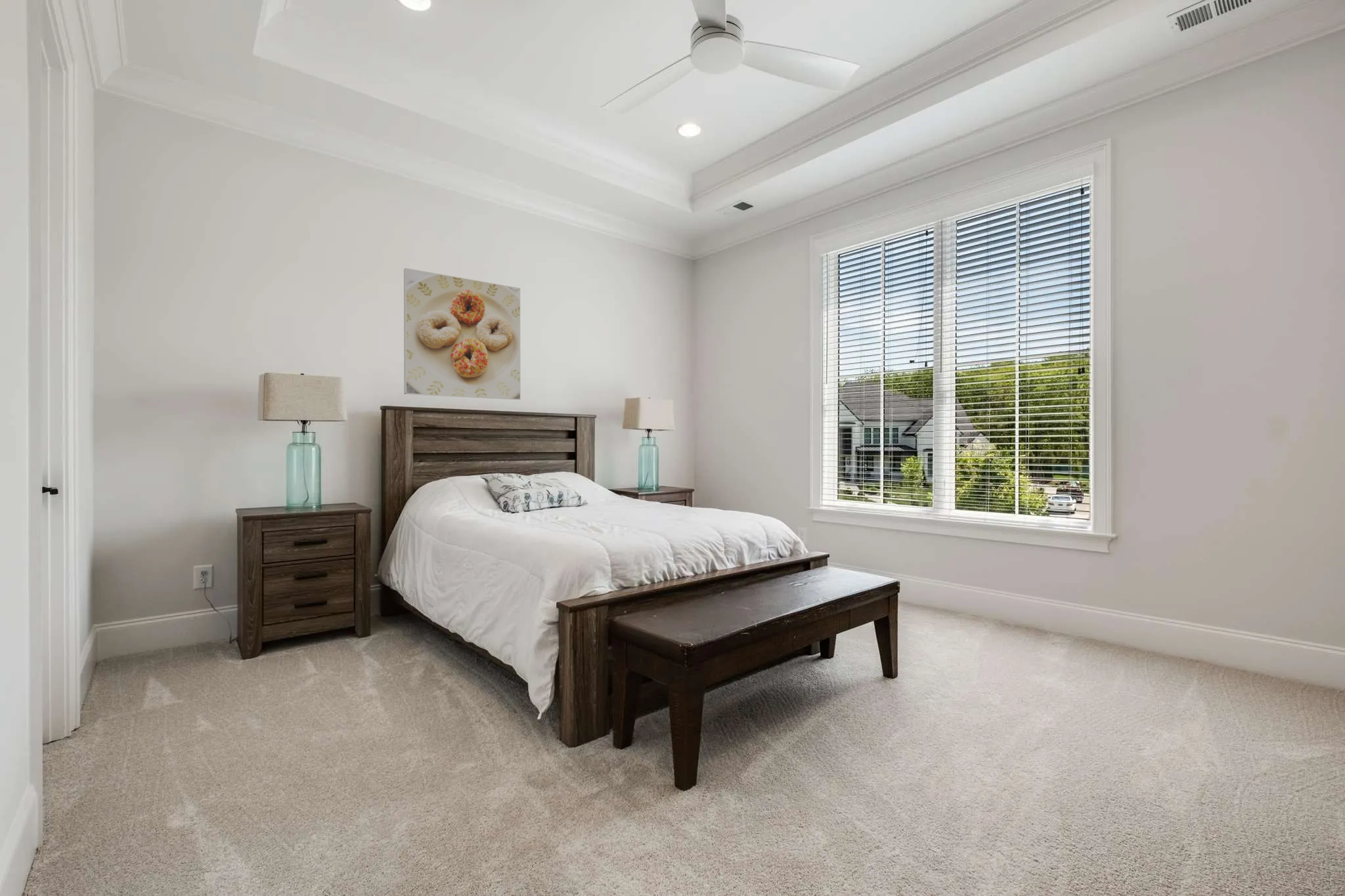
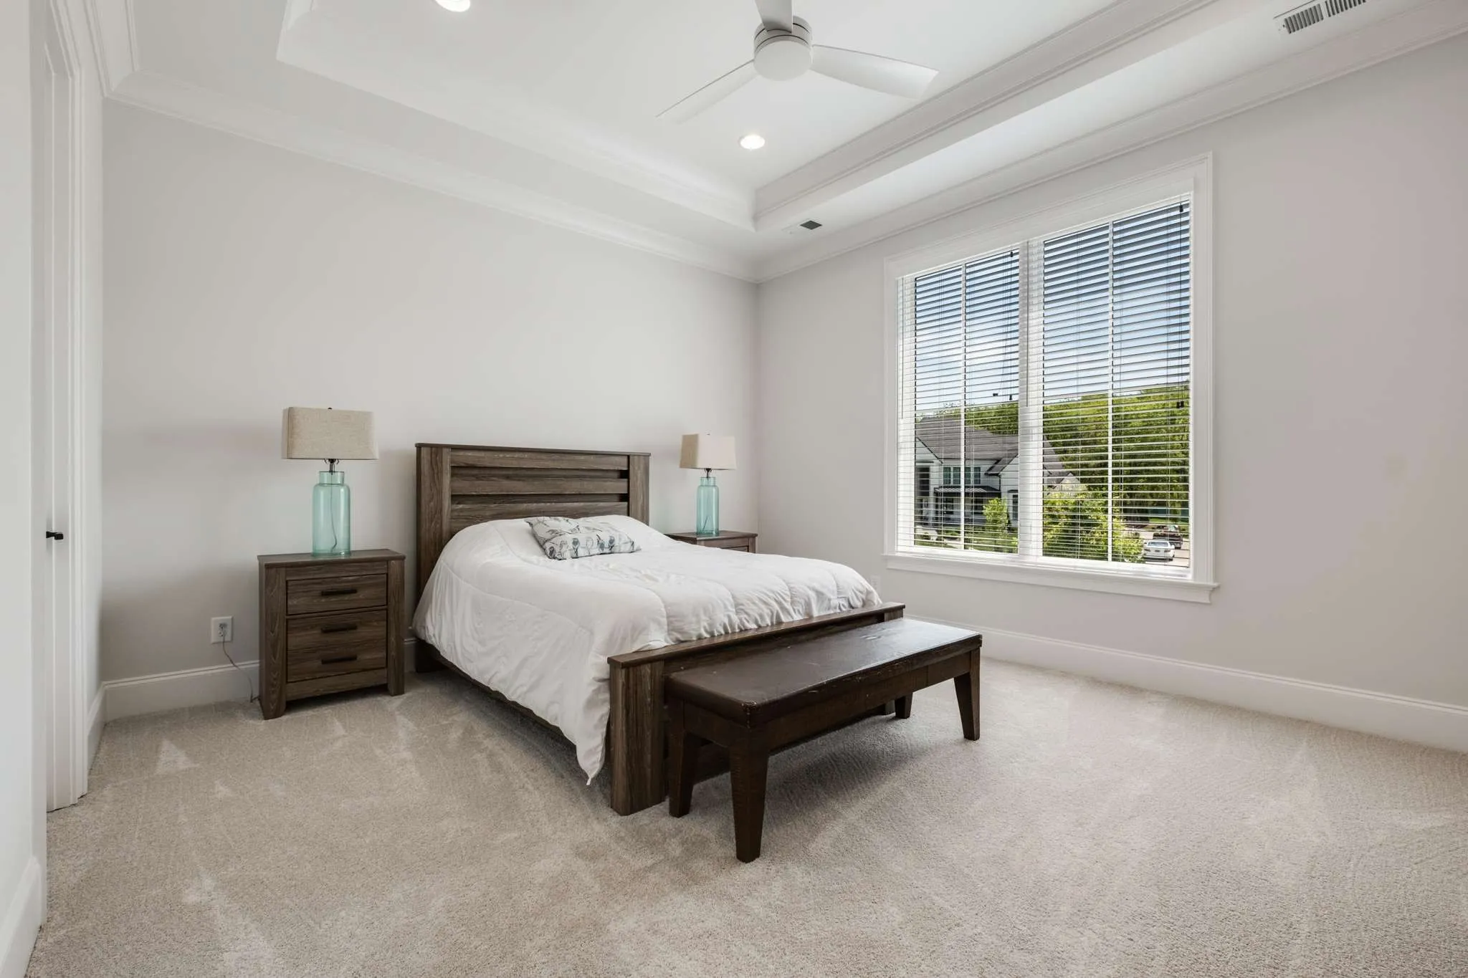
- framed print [403,267,521,400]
